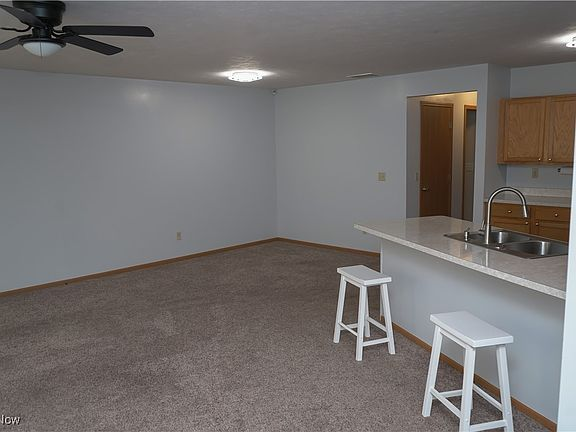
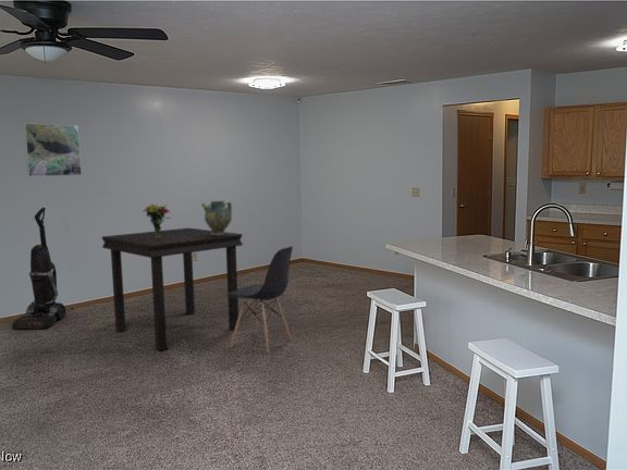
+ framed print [23,122,83,177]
+ dining table [100,227,244,351]
+ vacuum cleaner [11,207,66,330]
+ chair [225,246,294,354]
+ ceramic jug [200,200,233,235]
+ bouquet [142,202,172,238]
